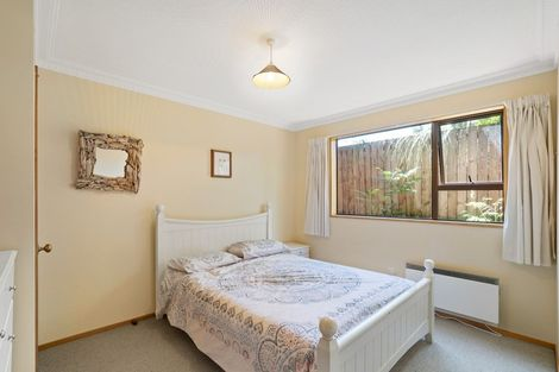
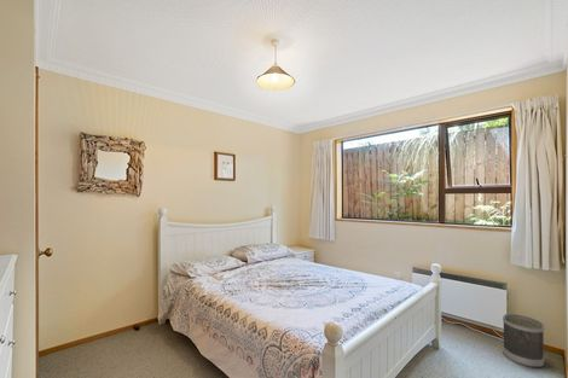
+ wastebasket [502,313,545,368]
